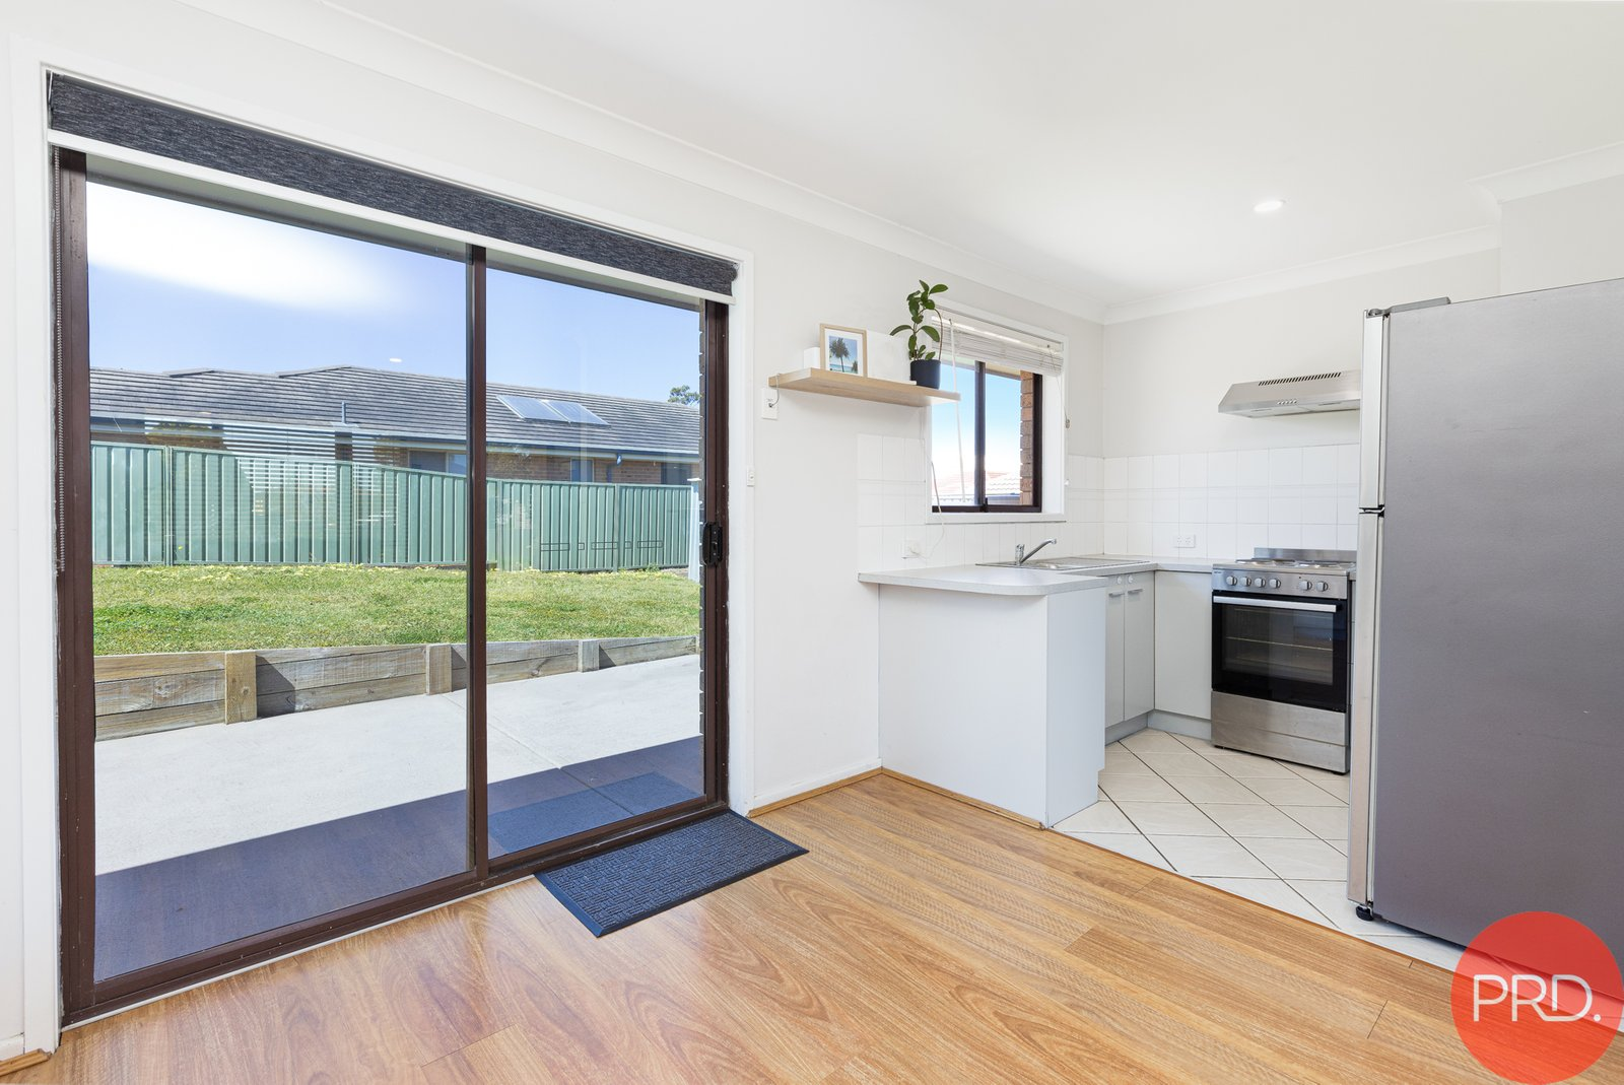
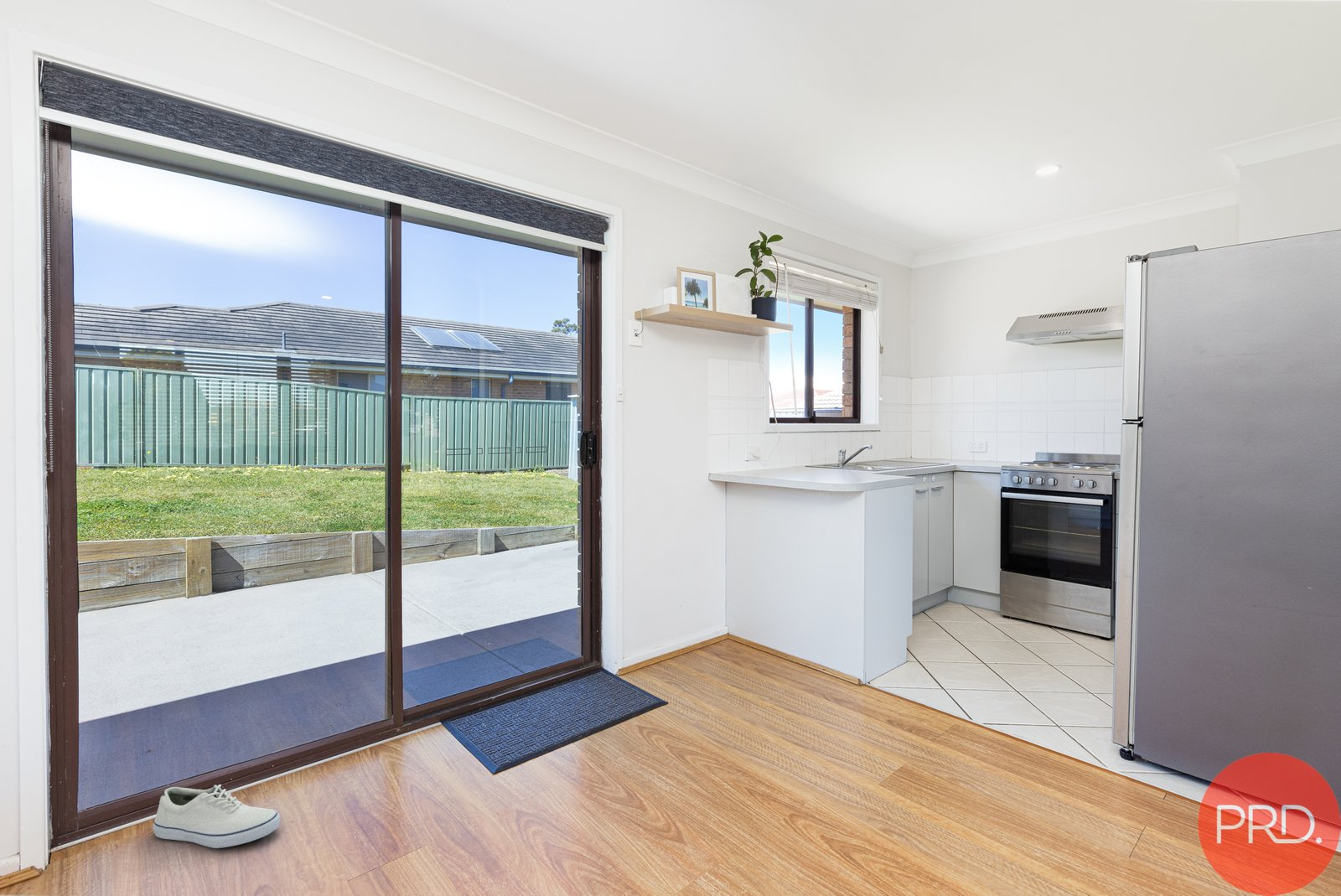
+ shoe [152,784,281,849]
